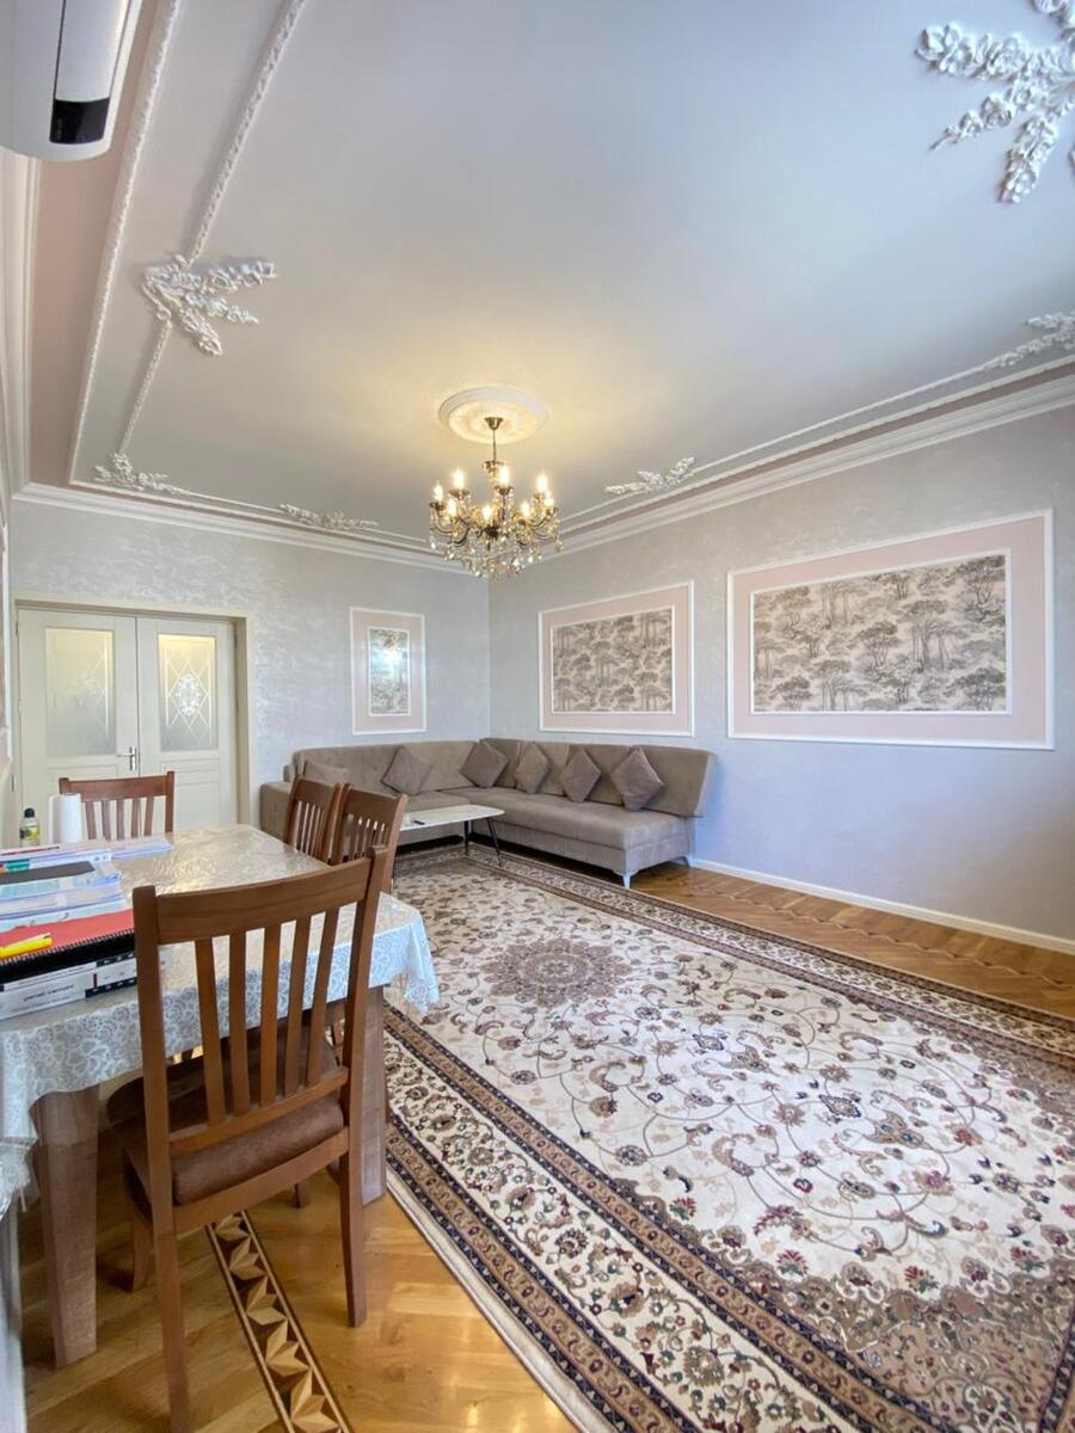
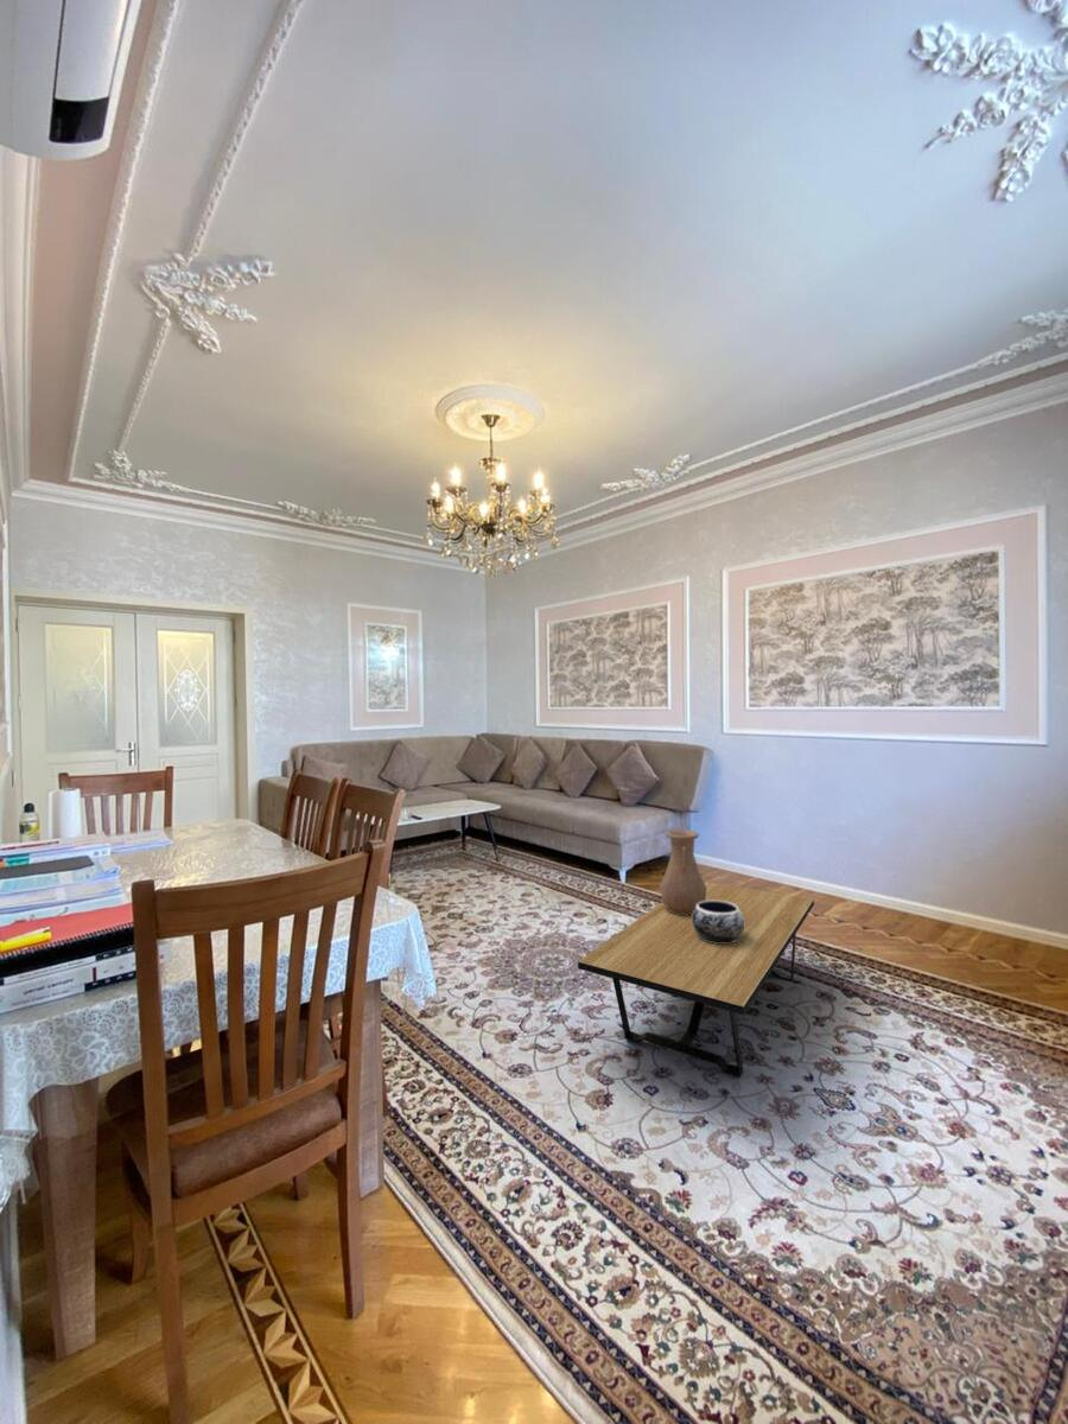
+ vase [659,828,707,915]
+ decorative bowl [692,901,744,943]
+ coffee table [577,881,815,1079]
